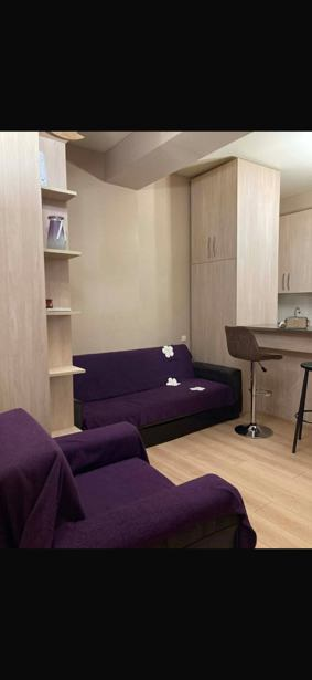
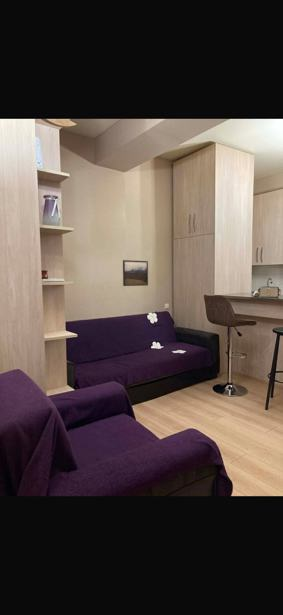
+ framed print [122,259,149,287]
